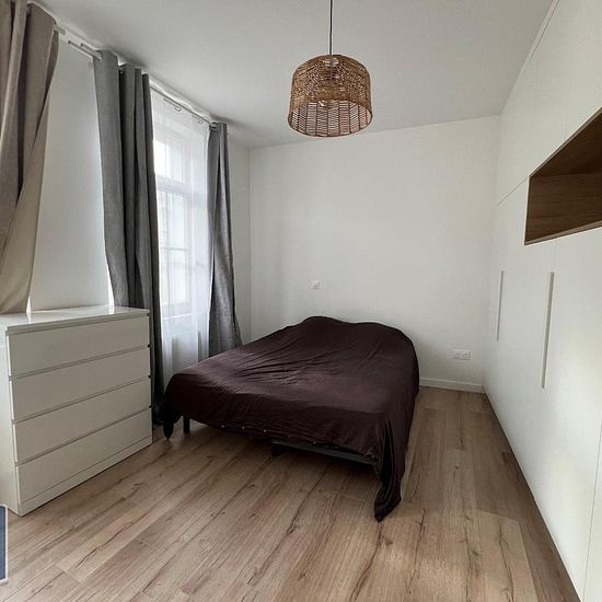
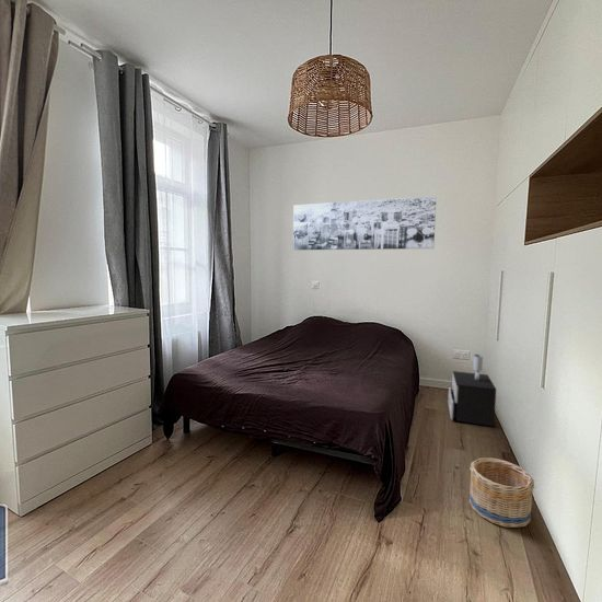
+ nightstand [447,354,497,428]
+ wall art [292,195,438,251]
+ basket [468,456,535,529]
